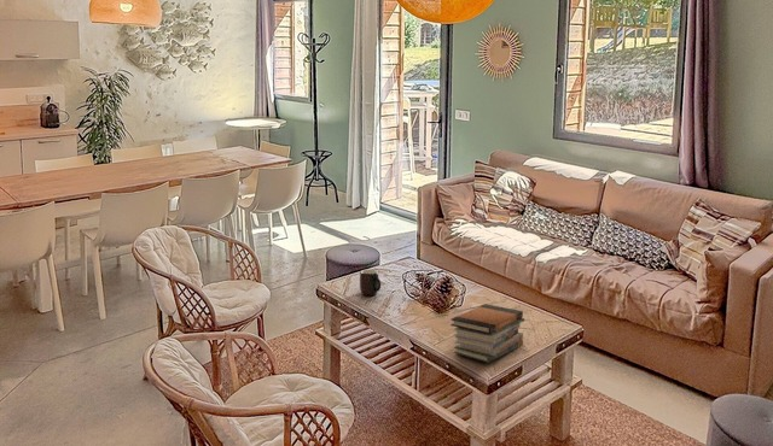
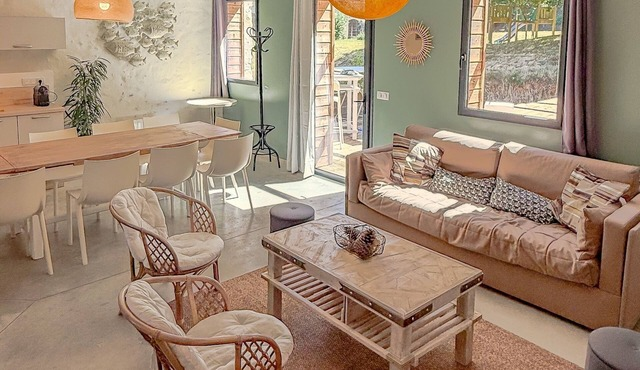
- mug [359,269,382,297]
- book stack [449,303,525,364]
